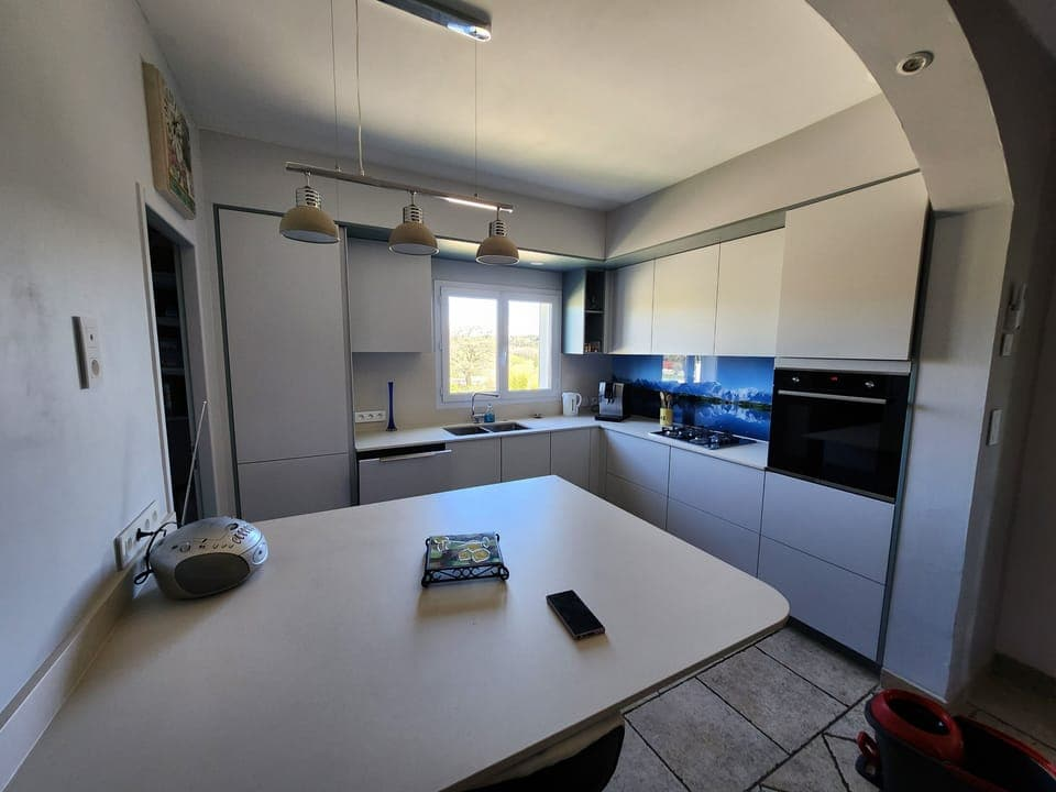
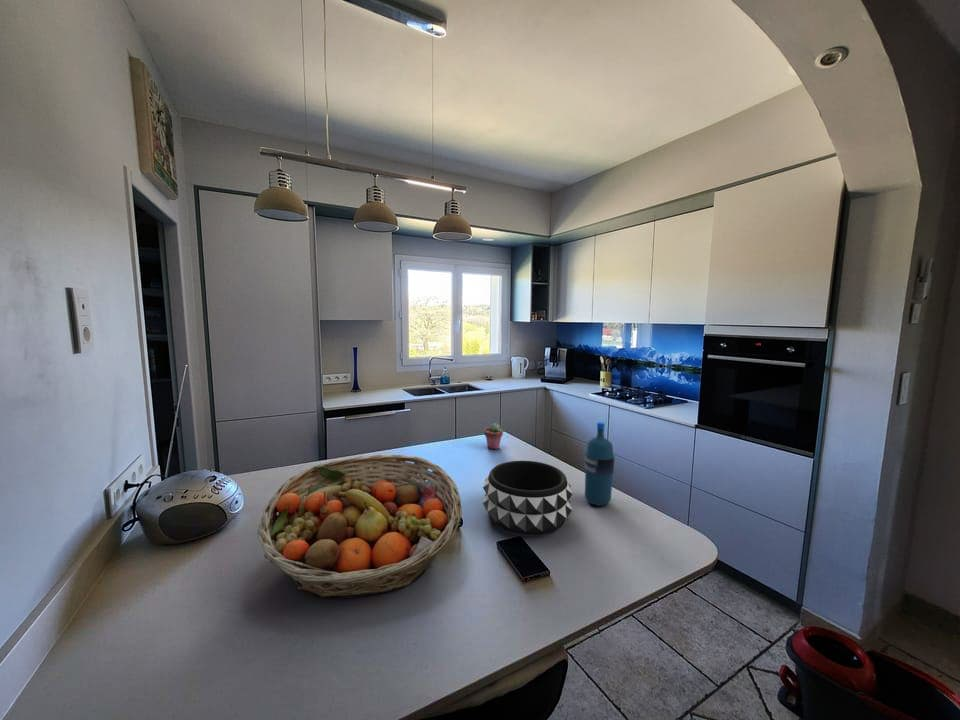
+ potted succulent [483,422,504,450]
+ water bottle [584,421,615,507]
+ fruit basket [257,454,462,600]
+ decorative bowl [482,460,573,537]
